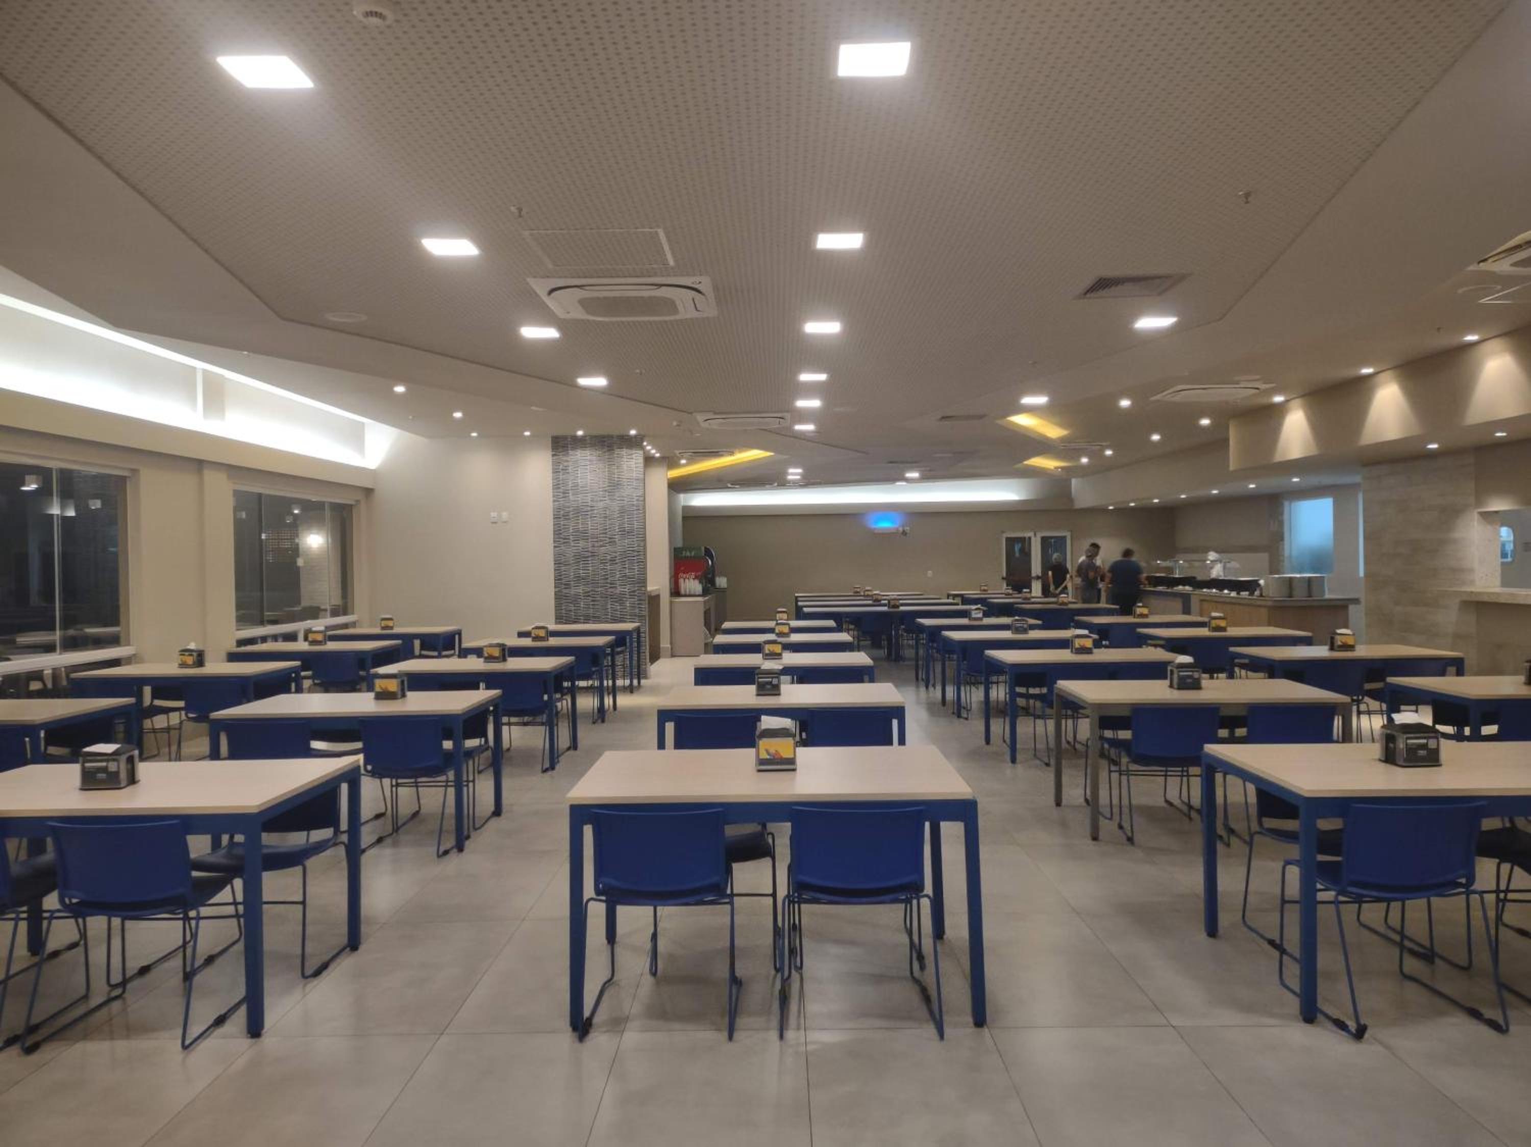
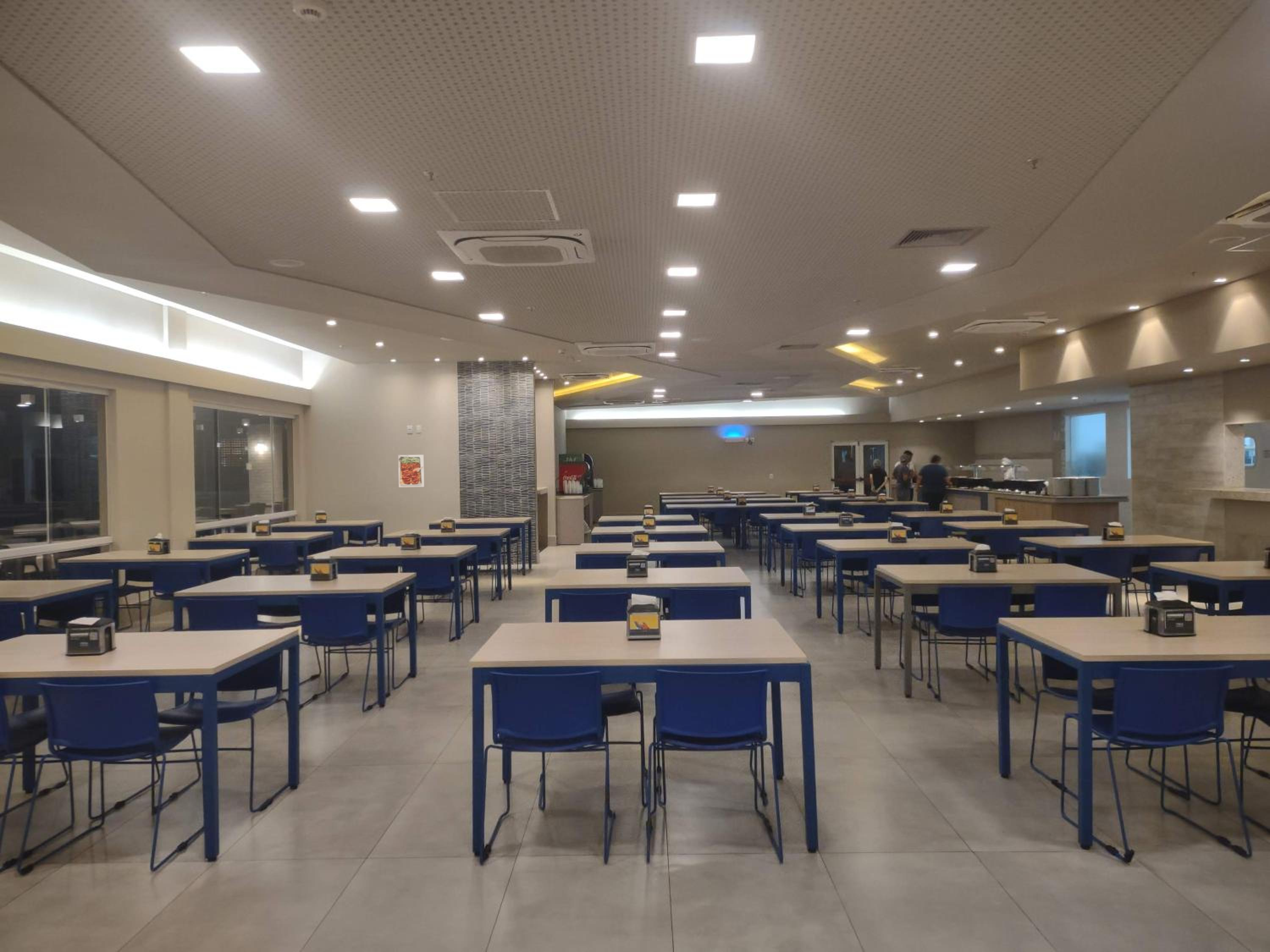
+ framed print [398,454,425,488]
